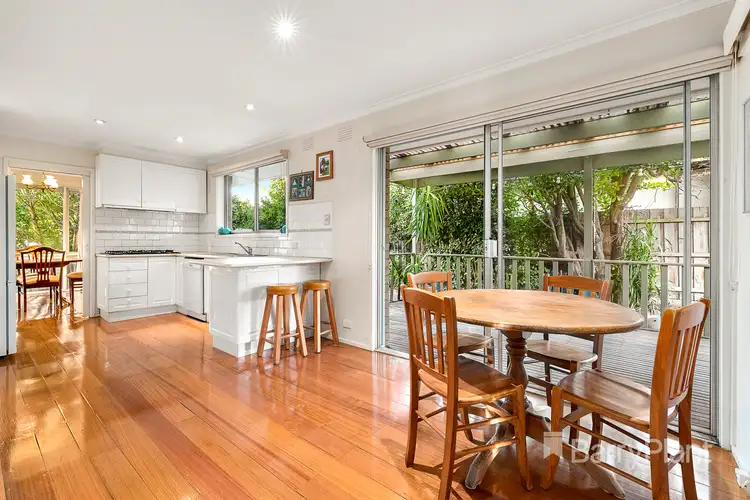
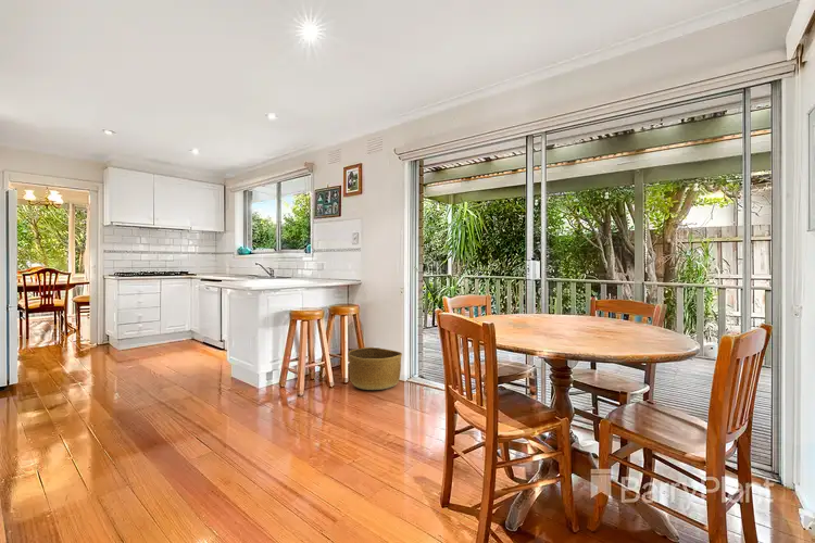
+ basket [347,346,403,391]
